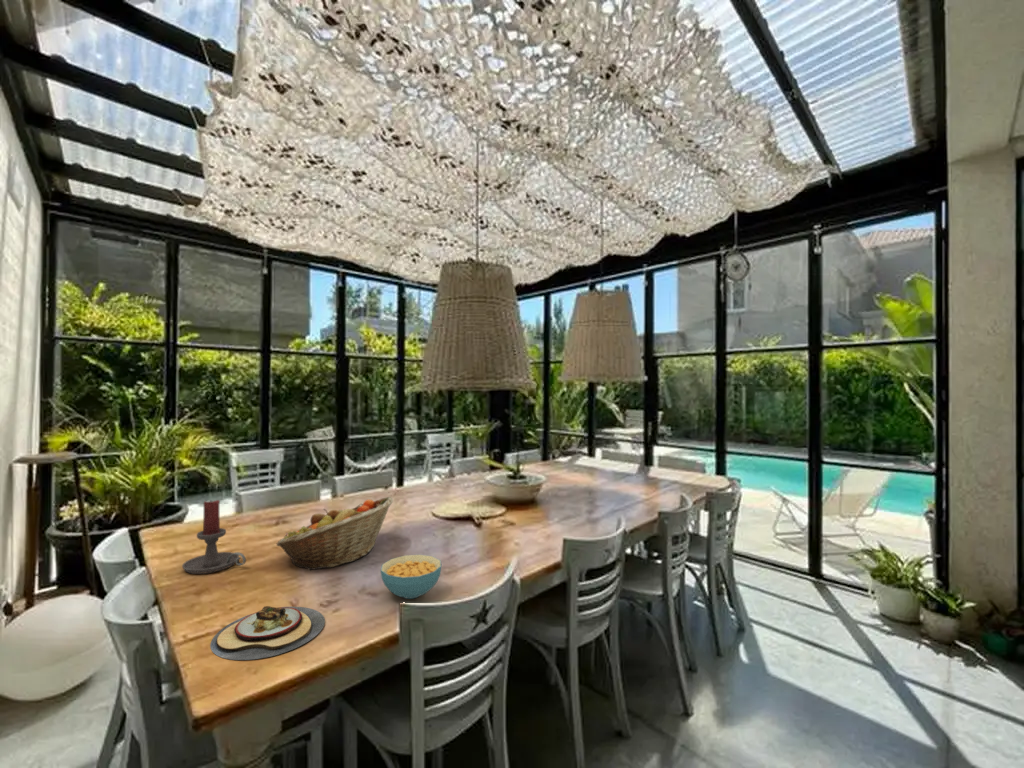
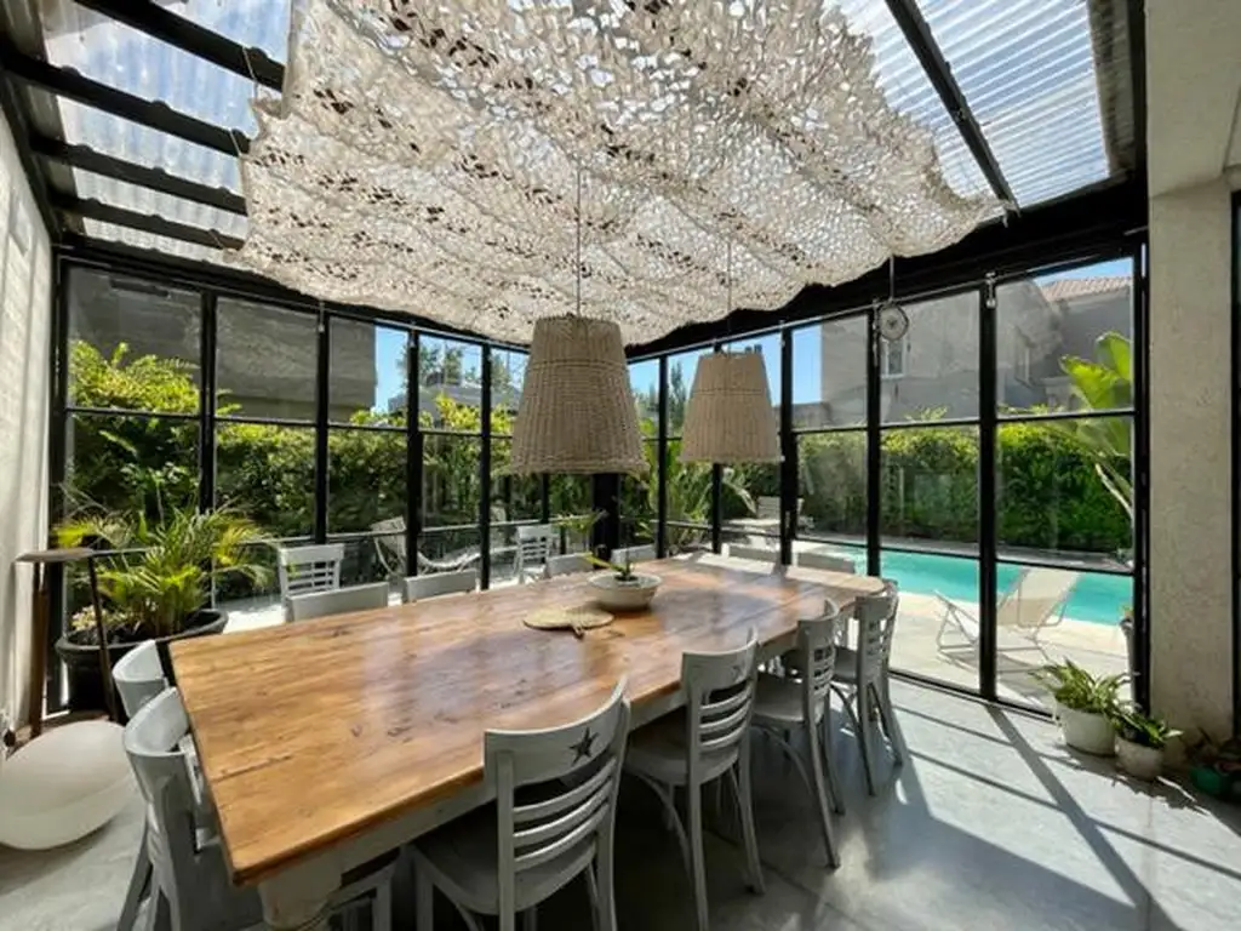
- cereal bowl [380,554,442,600]
- candle holder [181,499,247,575]
- fruit basket [275,496,394,571]
- plate [209,605,326,661]
